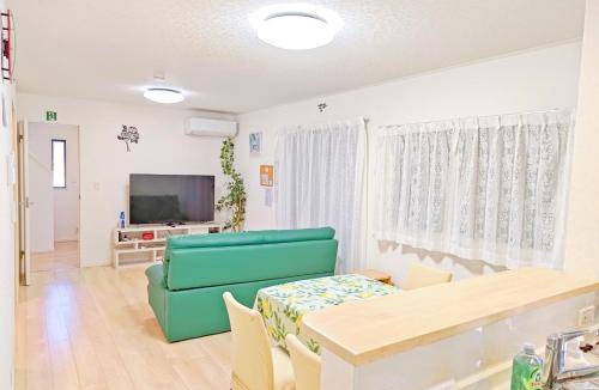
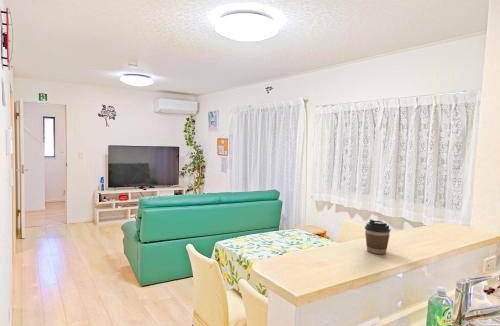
+ coffee cup [364,218,392,255]
